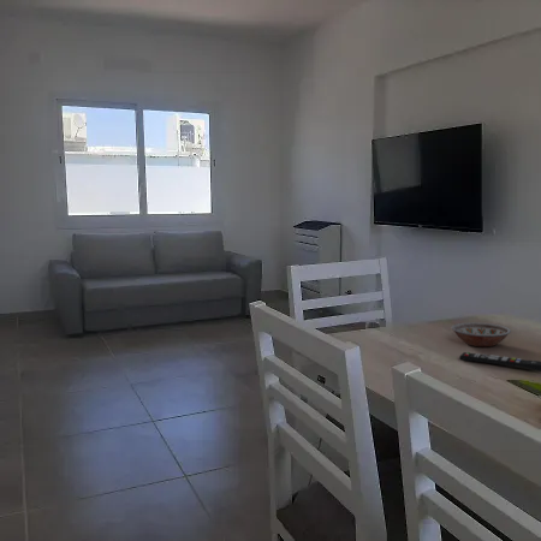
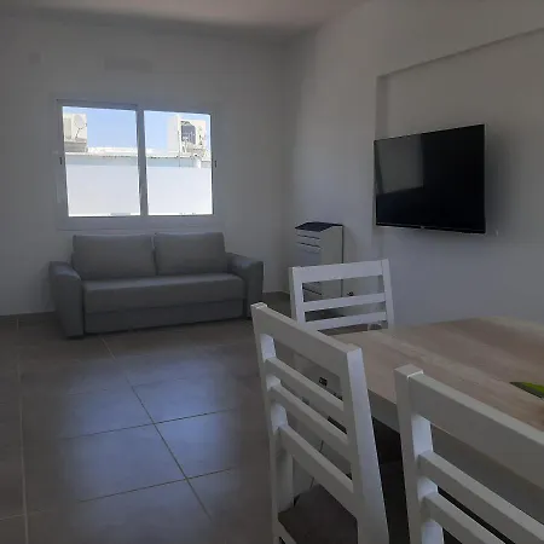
- remote control [458,351,541,373]
- bowl [451,321,512,347]
